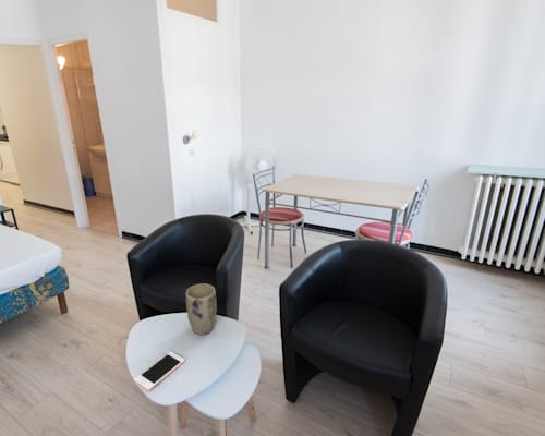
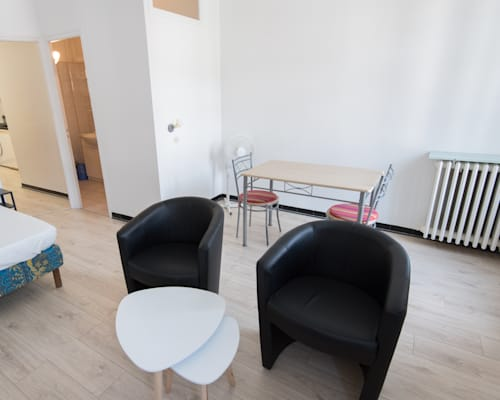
- cell phone [133,351,186,391]
- plant pot [184,283,218,336]
